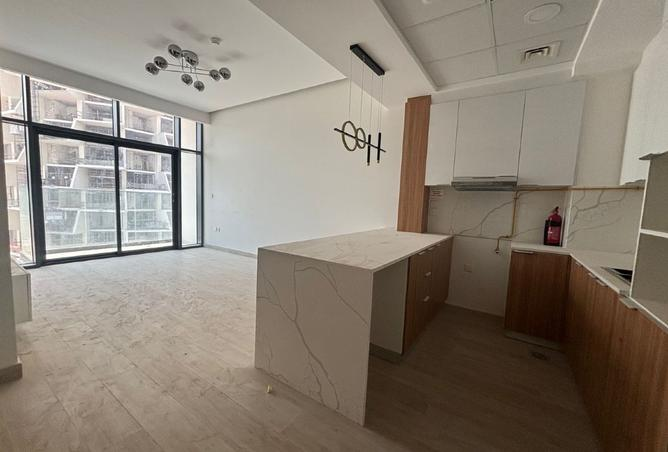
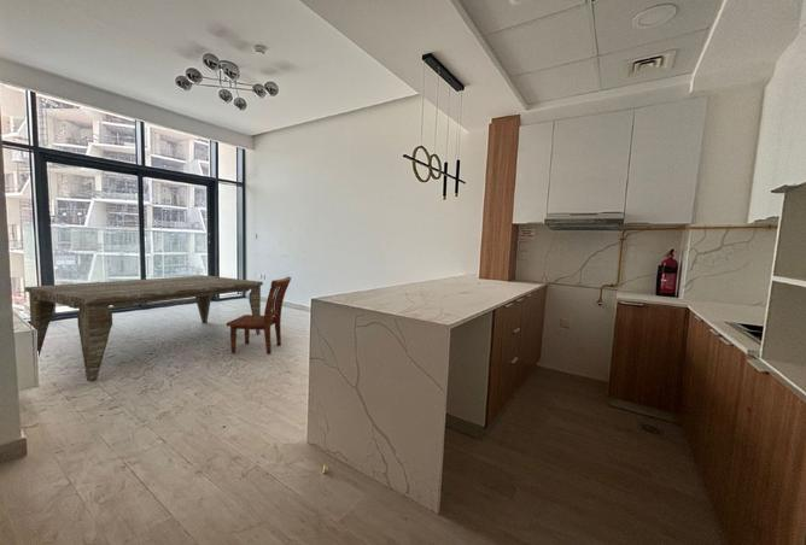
+ dining chair [226,275,292,356]
+ dining table [24,274,264,383]
